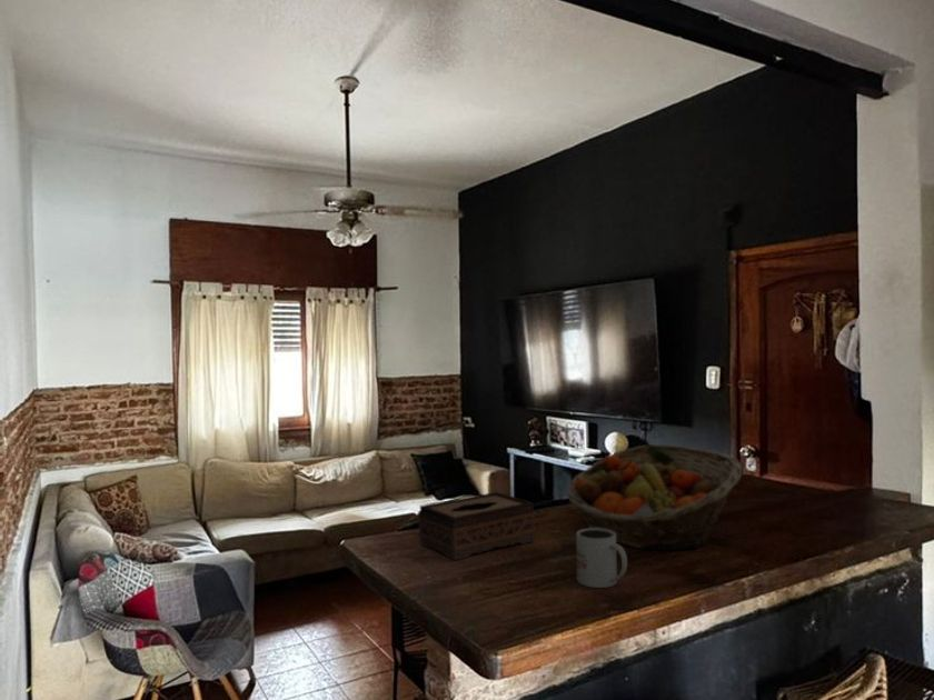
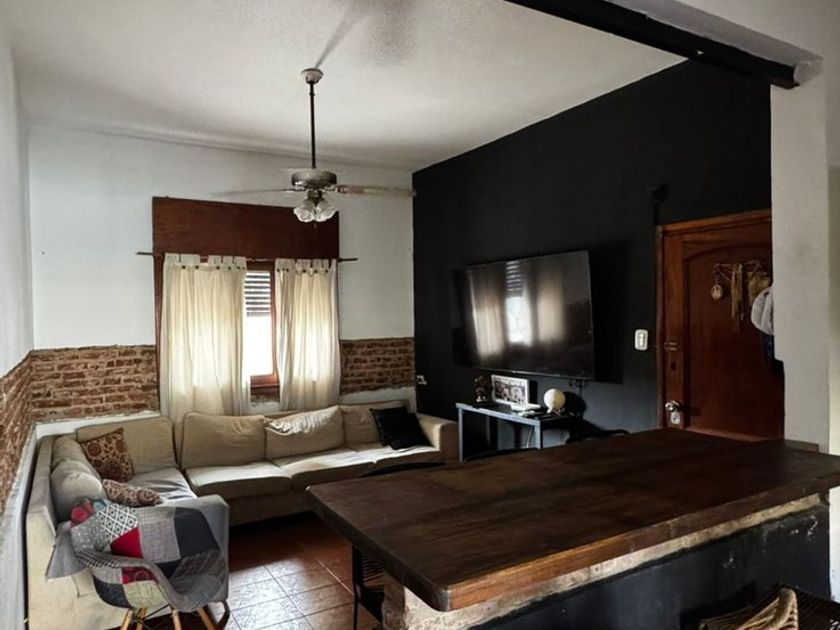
- tissue box [418,491,536,561]
- fruit basket [566,443,743,551]
- mug [575,527,628,589]
